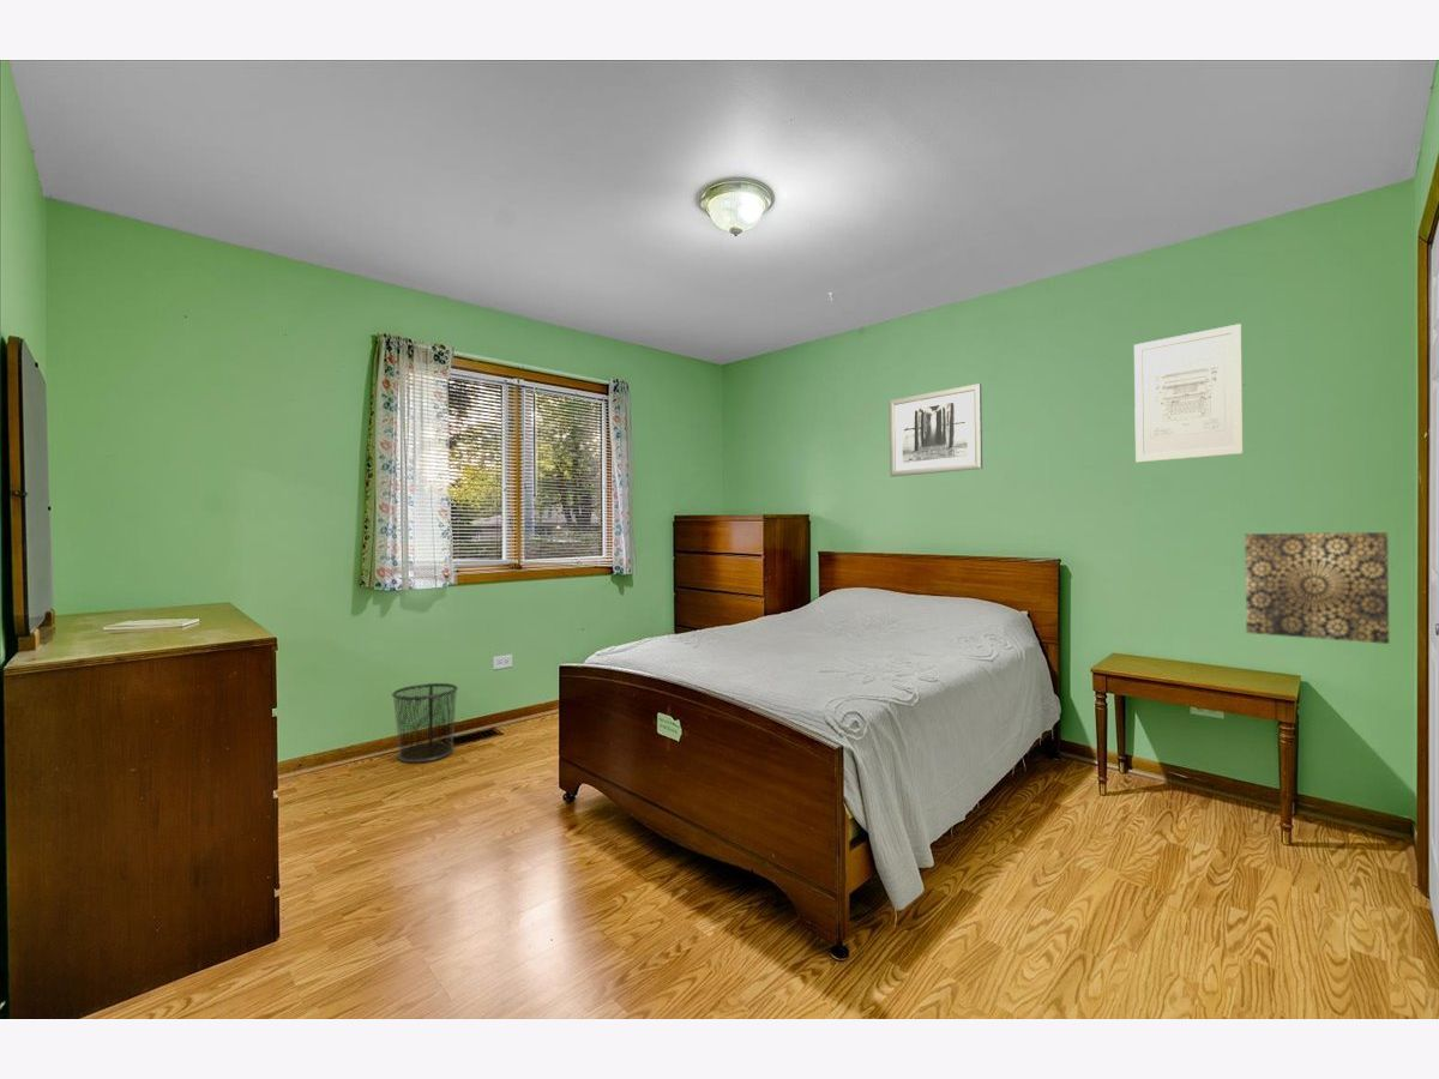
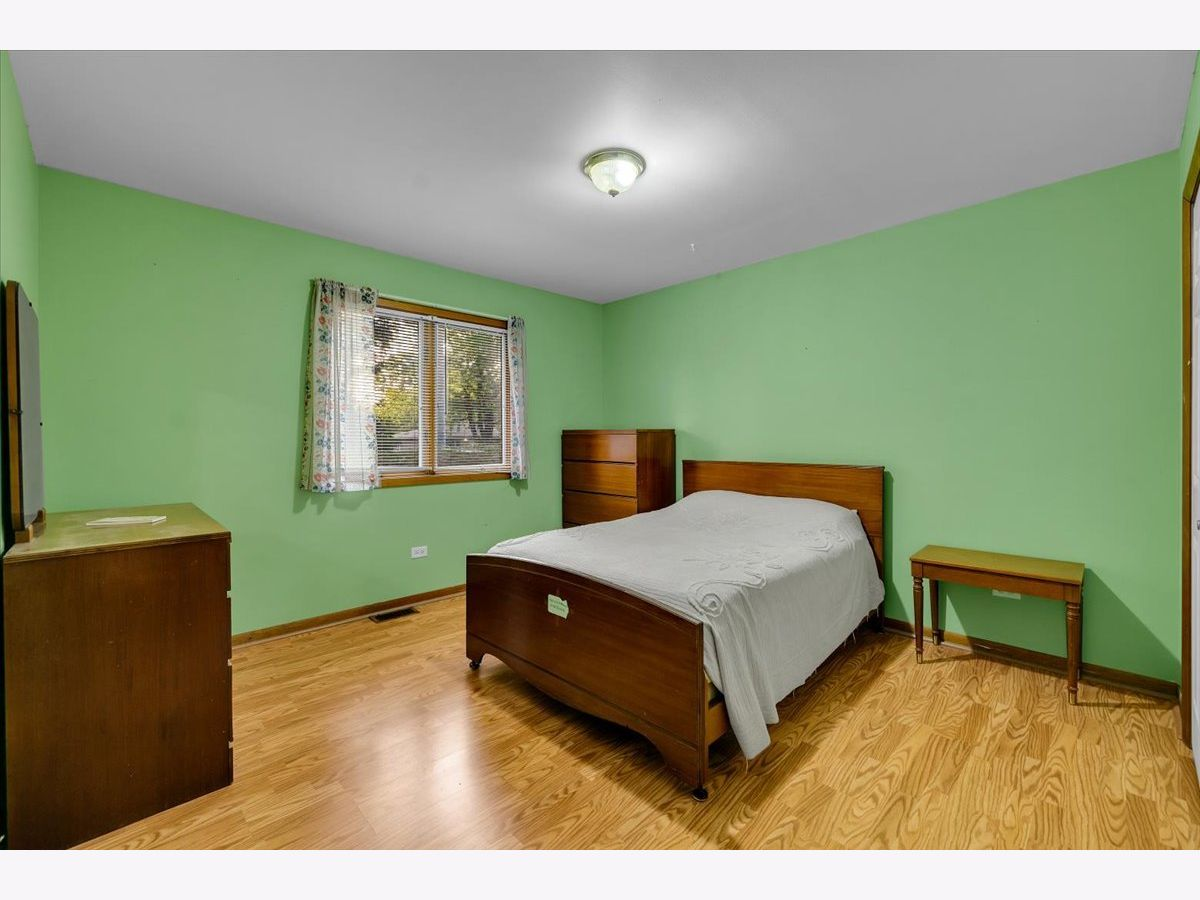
- wall art [1133,323,1244,463]
- wall art [889,382,983,478]
- waste bin [391,682,459,764]
- wall art [1244,531,1390,645]
